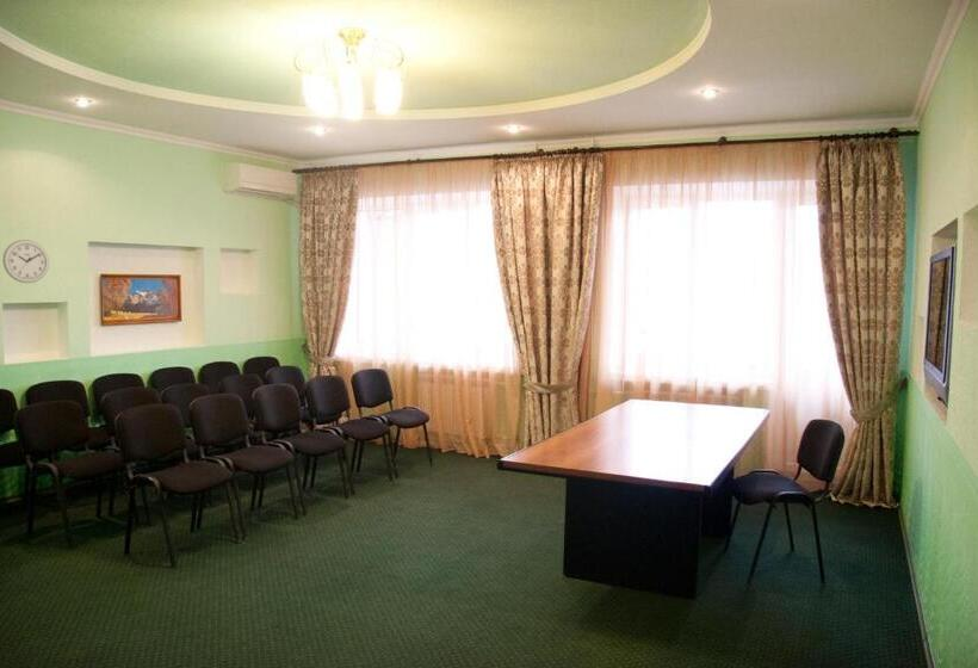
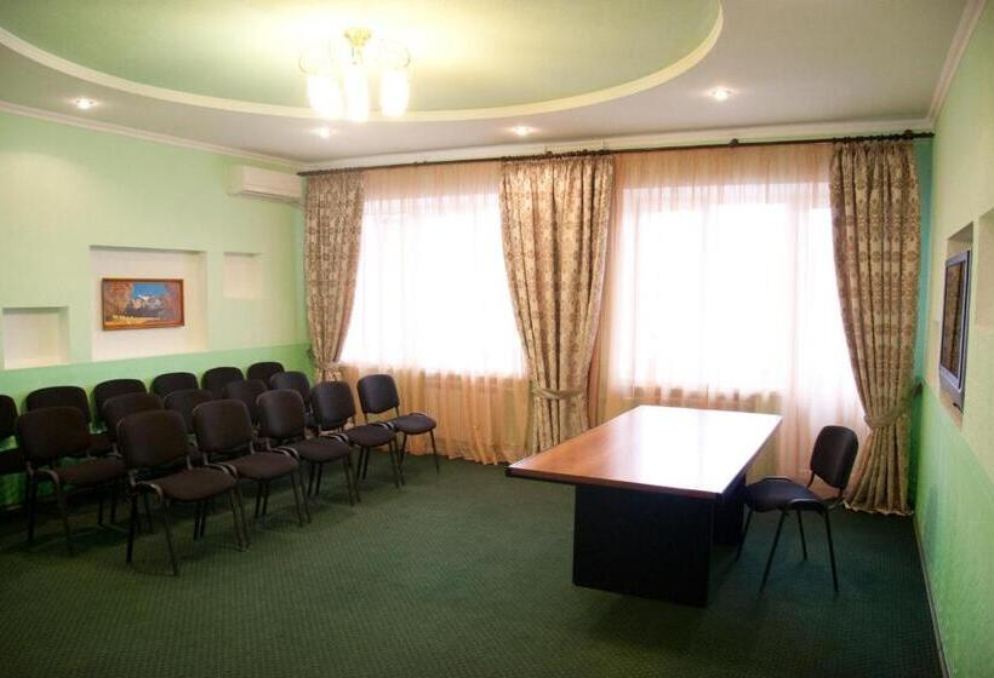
- wall clock [1,239,50,284]
